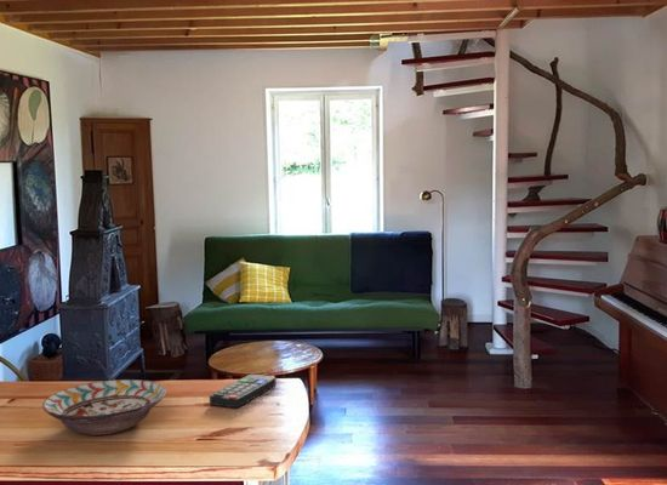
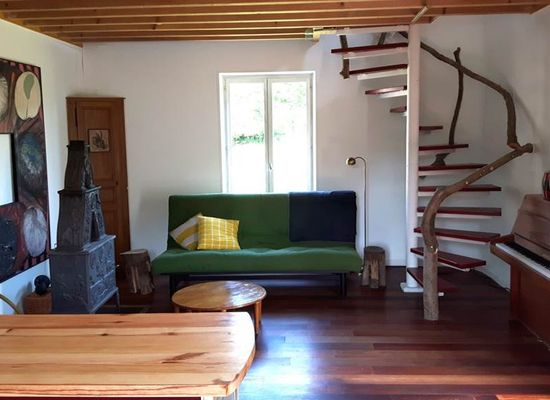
- decorative bowl [41,378,167,436]
- remote control [209,373,278,409]
